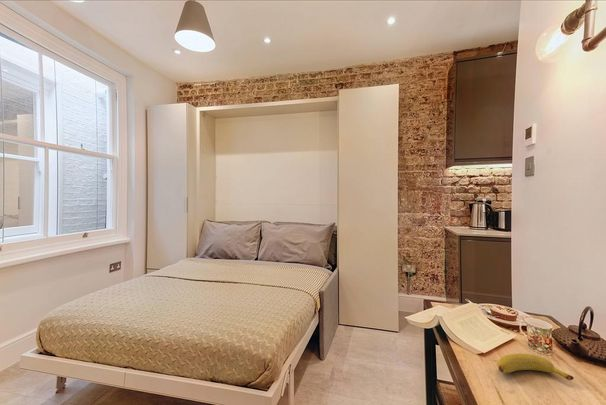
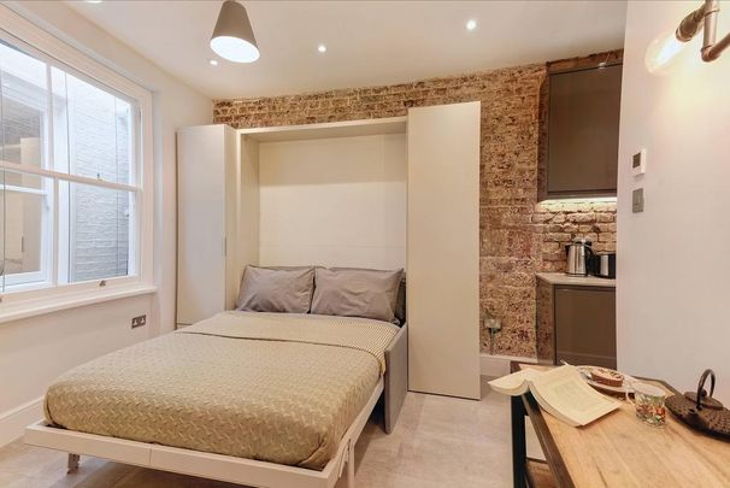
- banana [496,353,575,381]
